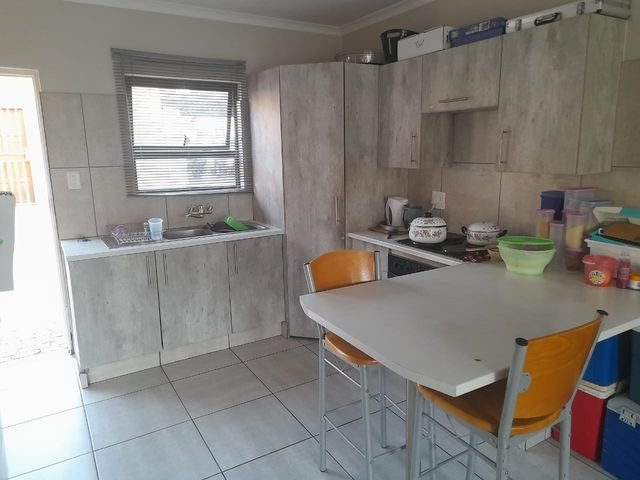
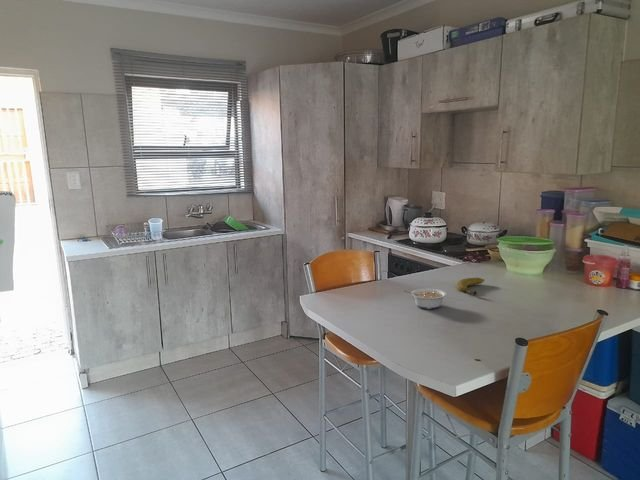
+ fruit [456,277,485,297]
+ legume [403,287,448,310]
